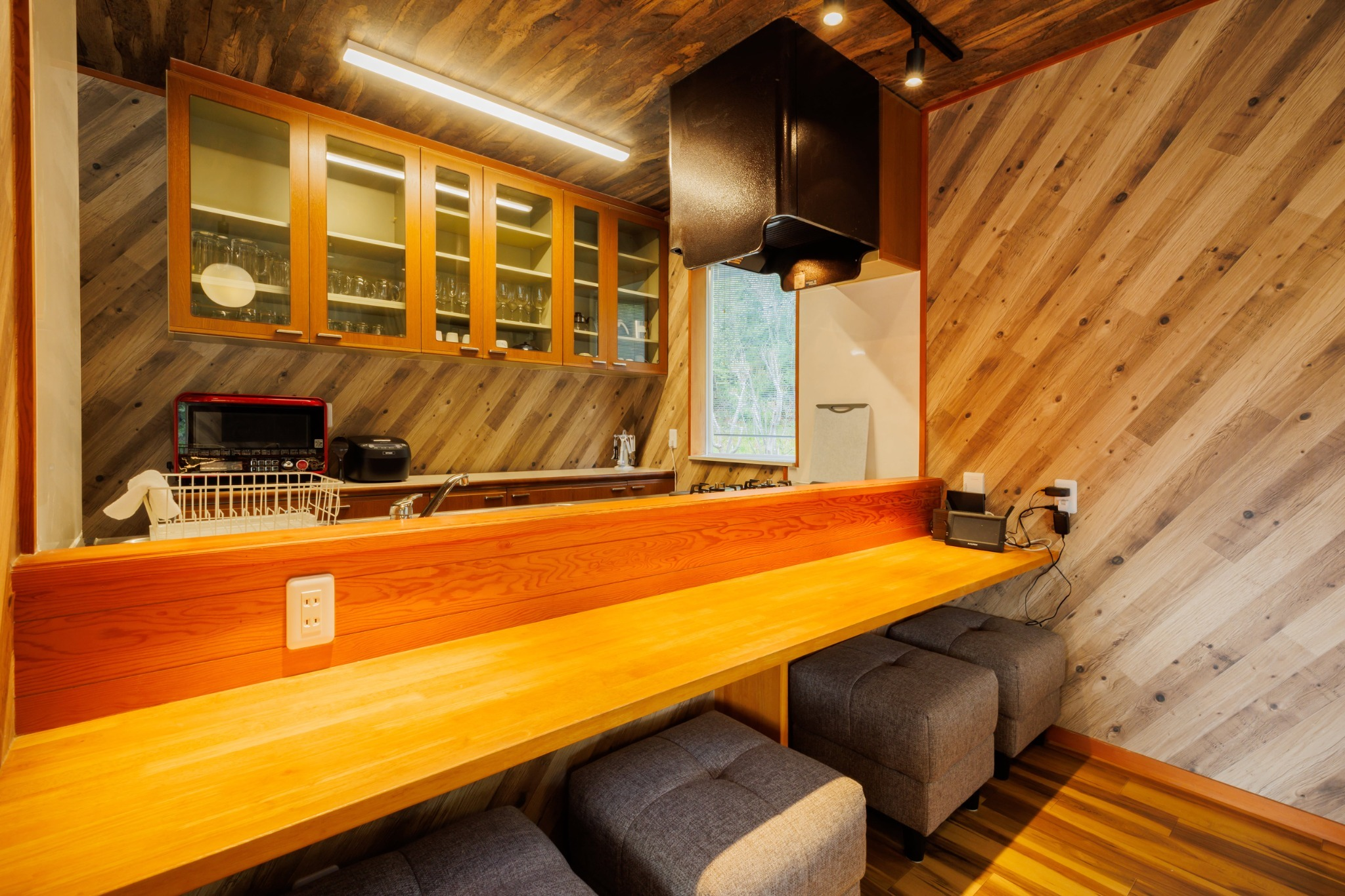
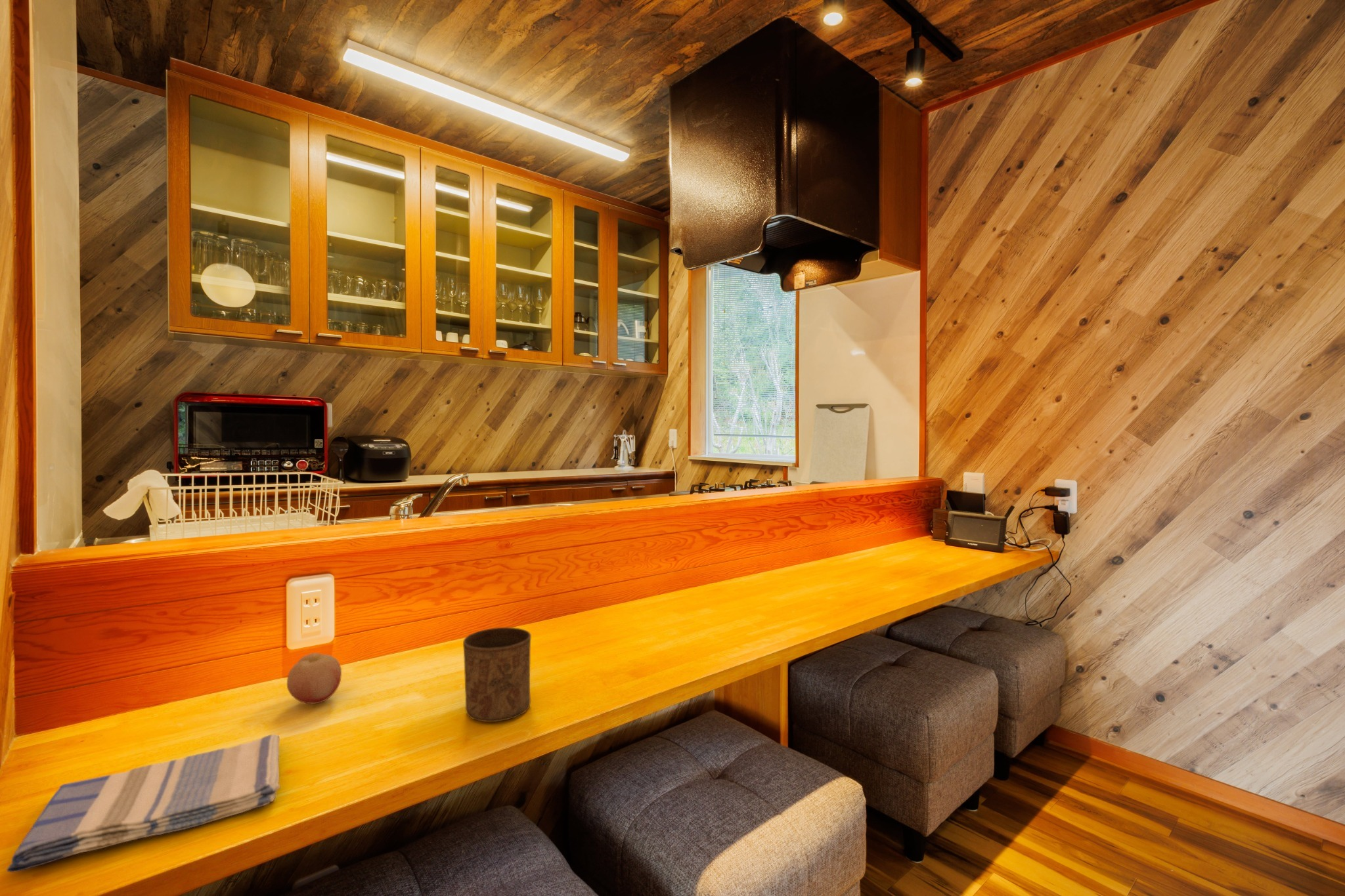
+ fruit [286,652,342,704]
+ cup [462,627,532,723]
+ dish towel [6,733,280,873]
